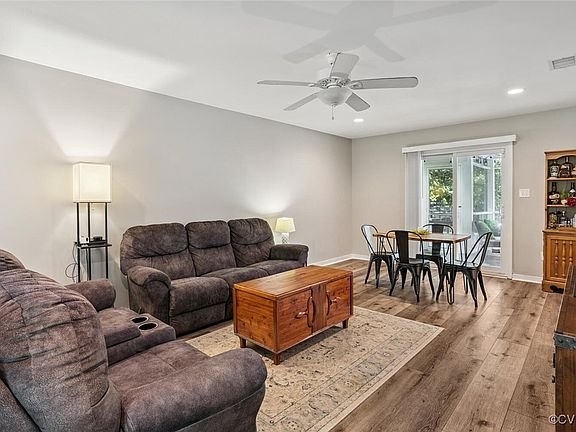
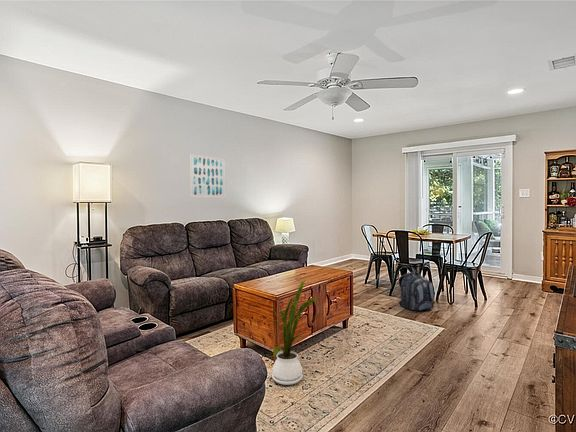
+ backpack [397,269,435,312]
+ house plant [265,278,320,386]
+ wall art [189,153,226,199]
